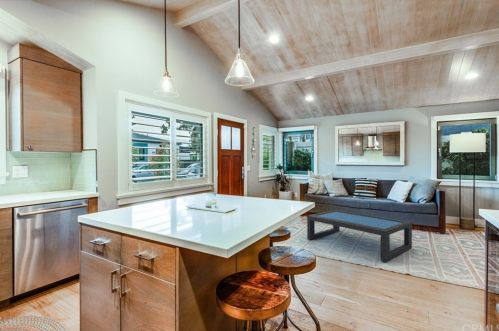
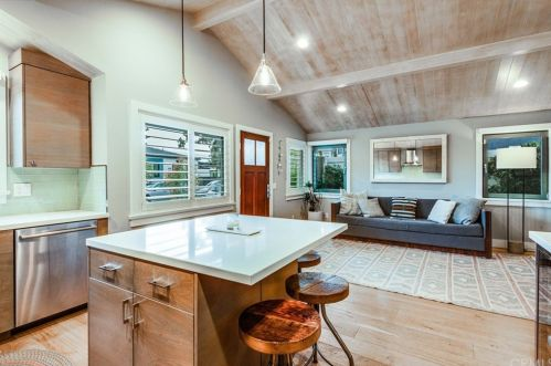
- coffee table [306,209,413,263]
